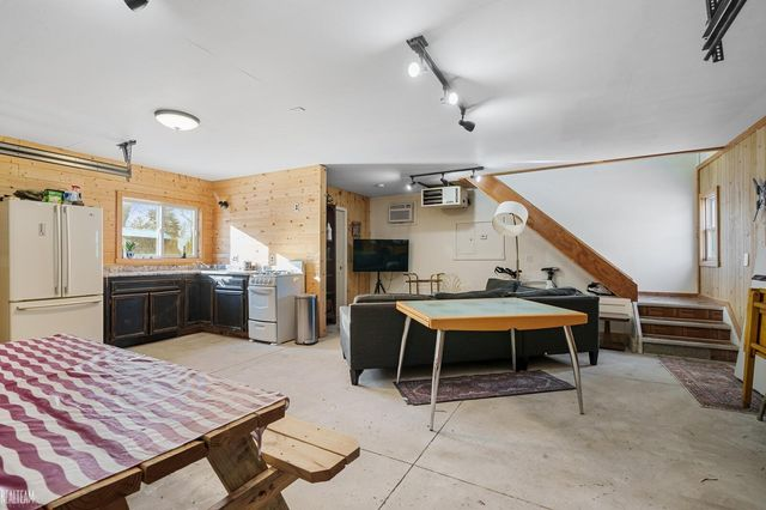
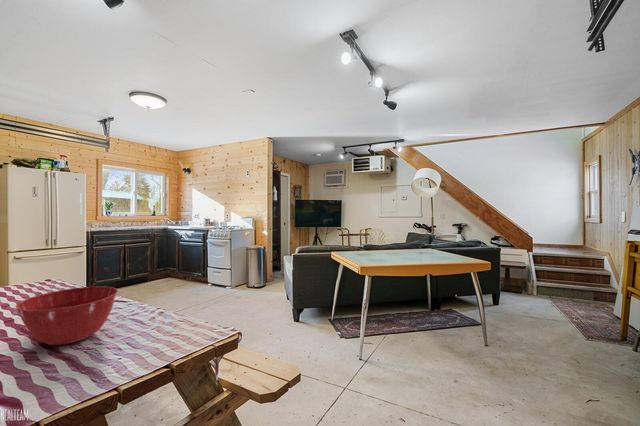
+ mixing bowl [15,285,119,346]
